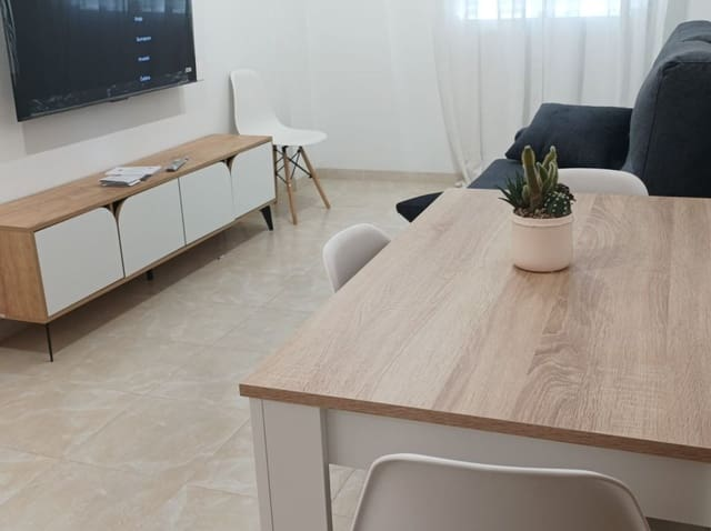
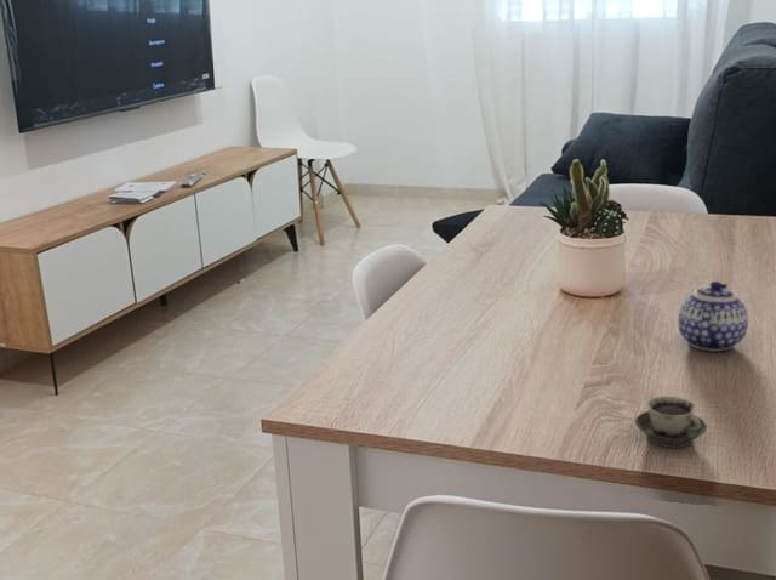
+ cup [634,394,708,449]
+ teapot [678,280,749,353]
